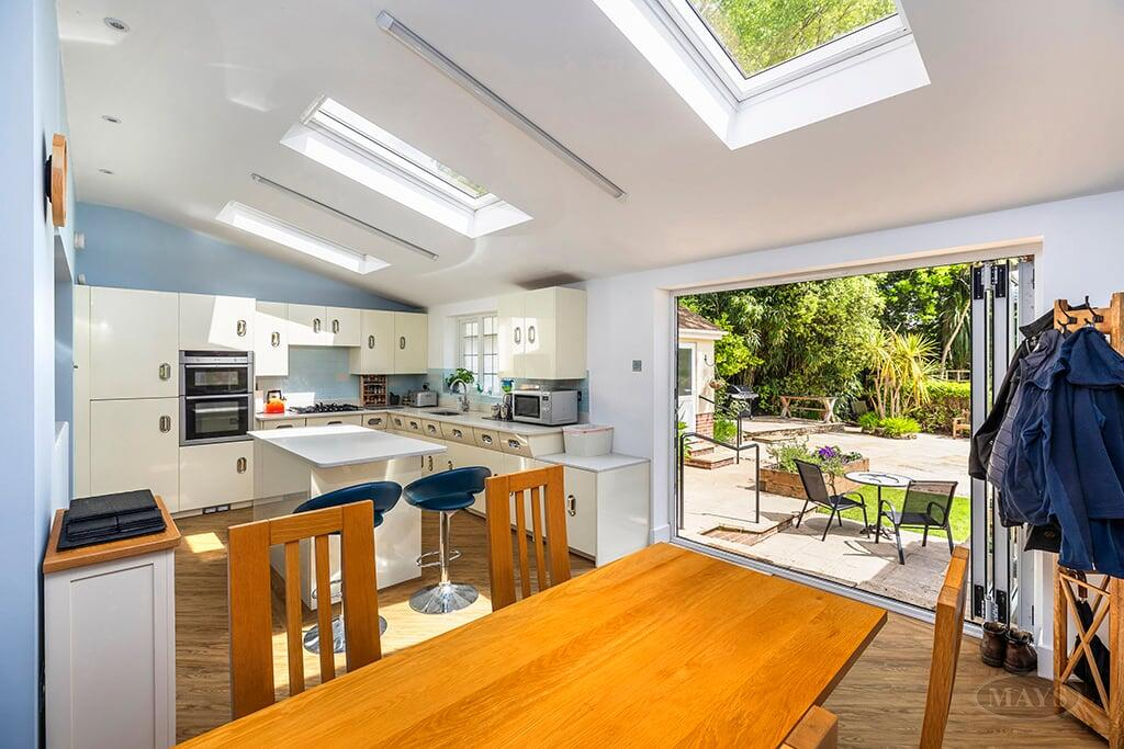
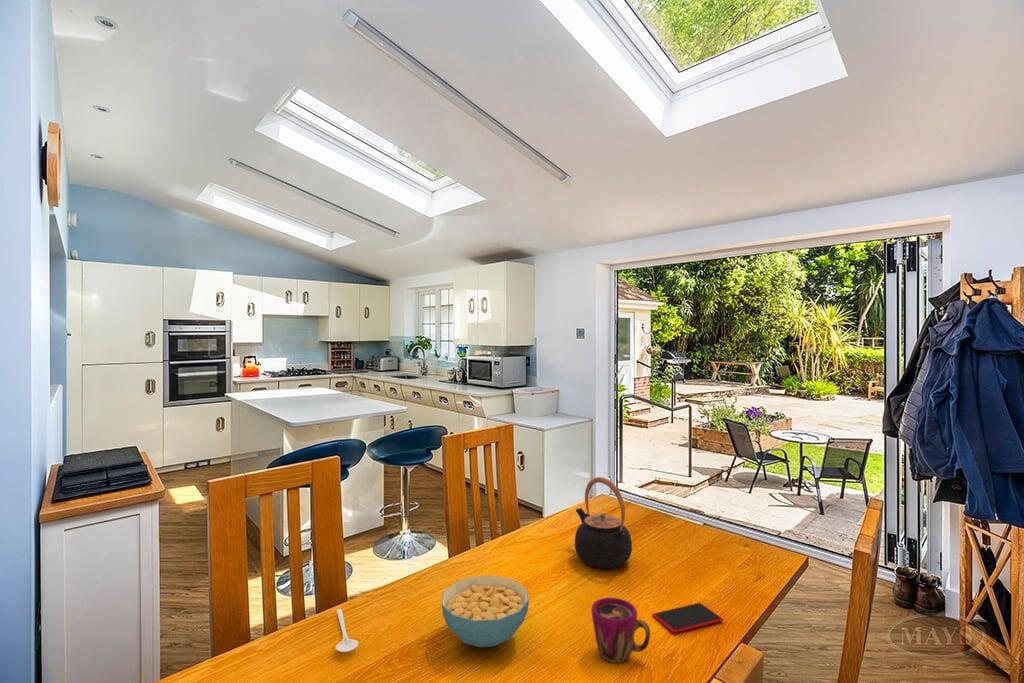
+ cup [590,597,651,664]
+ teapot [574,476,633,570]
+ smartphone [651,602,724,634]
+ stirrer [335,608,359,653]
+ cereal bowl [441,575,530,648]
